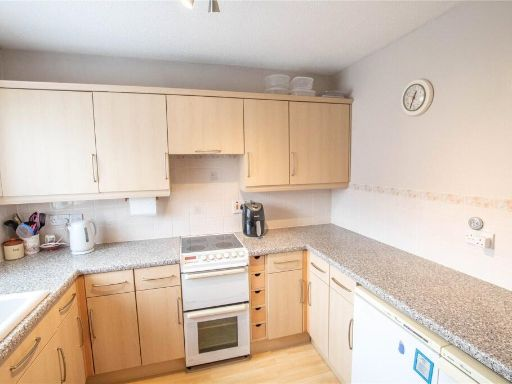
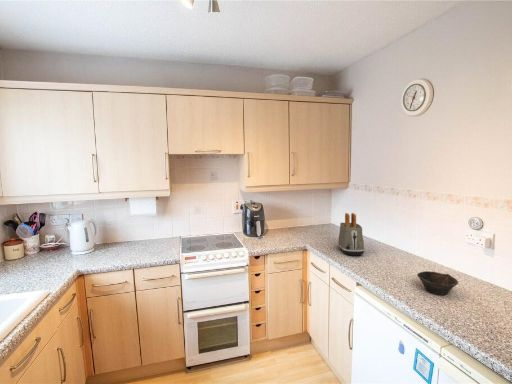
+ toaster [337,212,365,257]
+ bowl [416,270,459,297]
